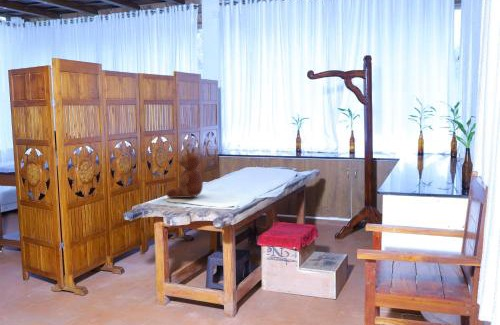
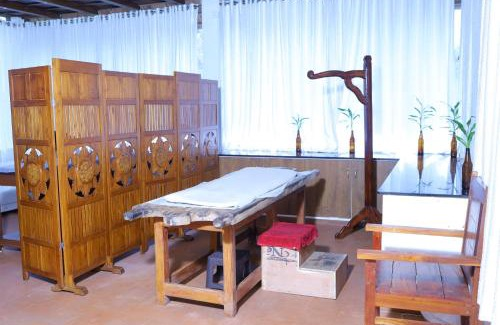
- toy [165,147,204,199]
